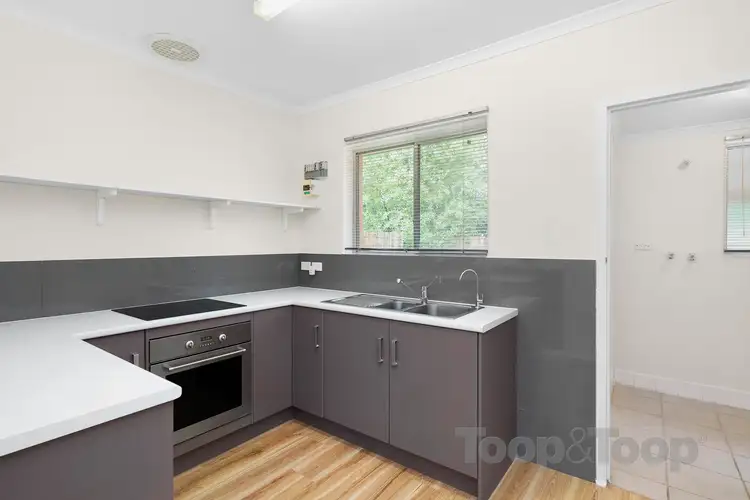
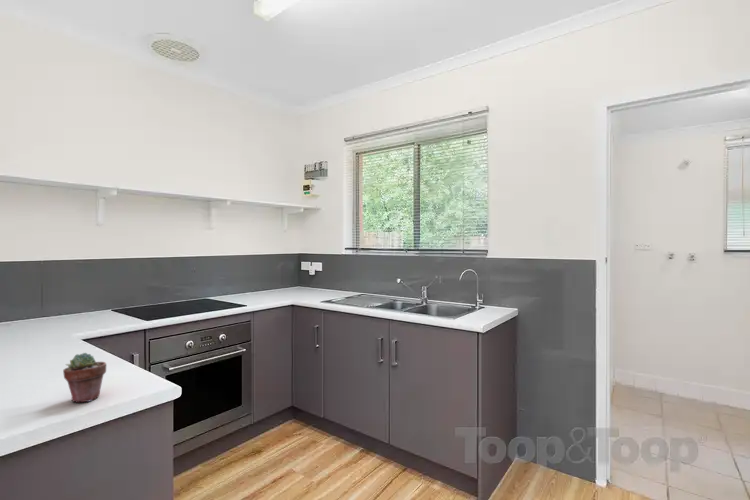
+ potted succulent [62,352,107,403]
